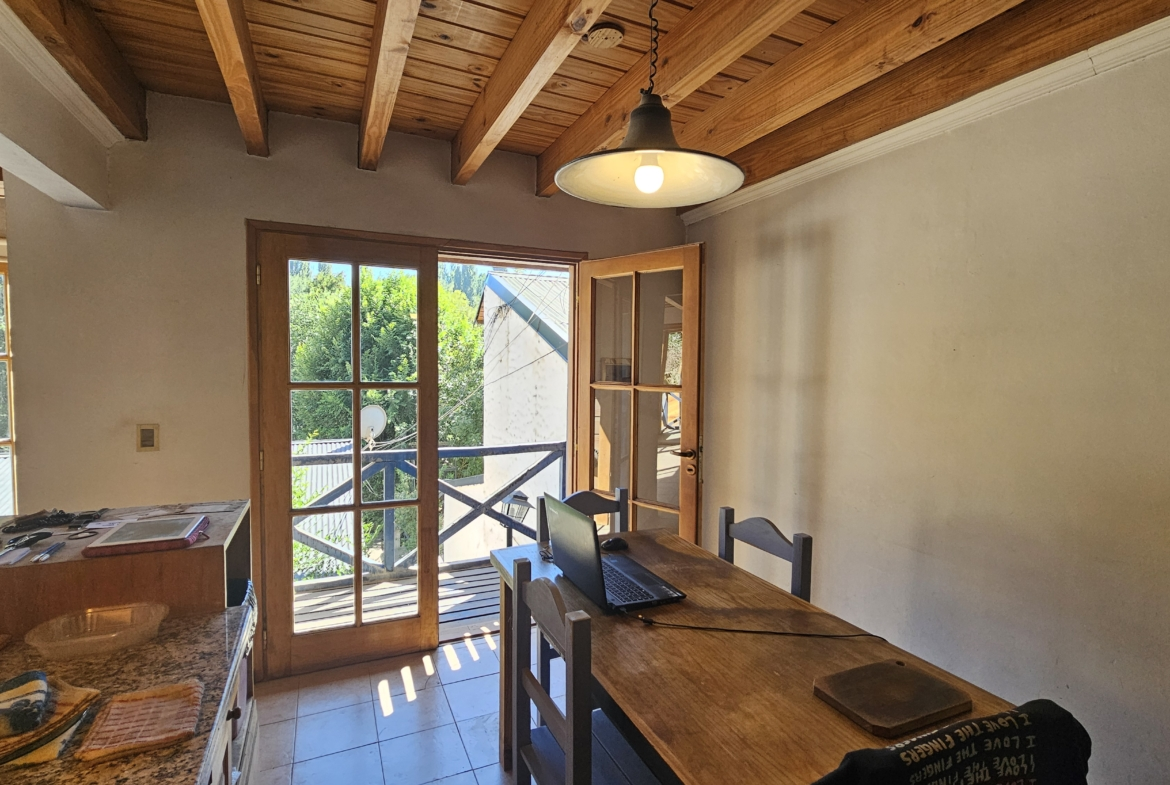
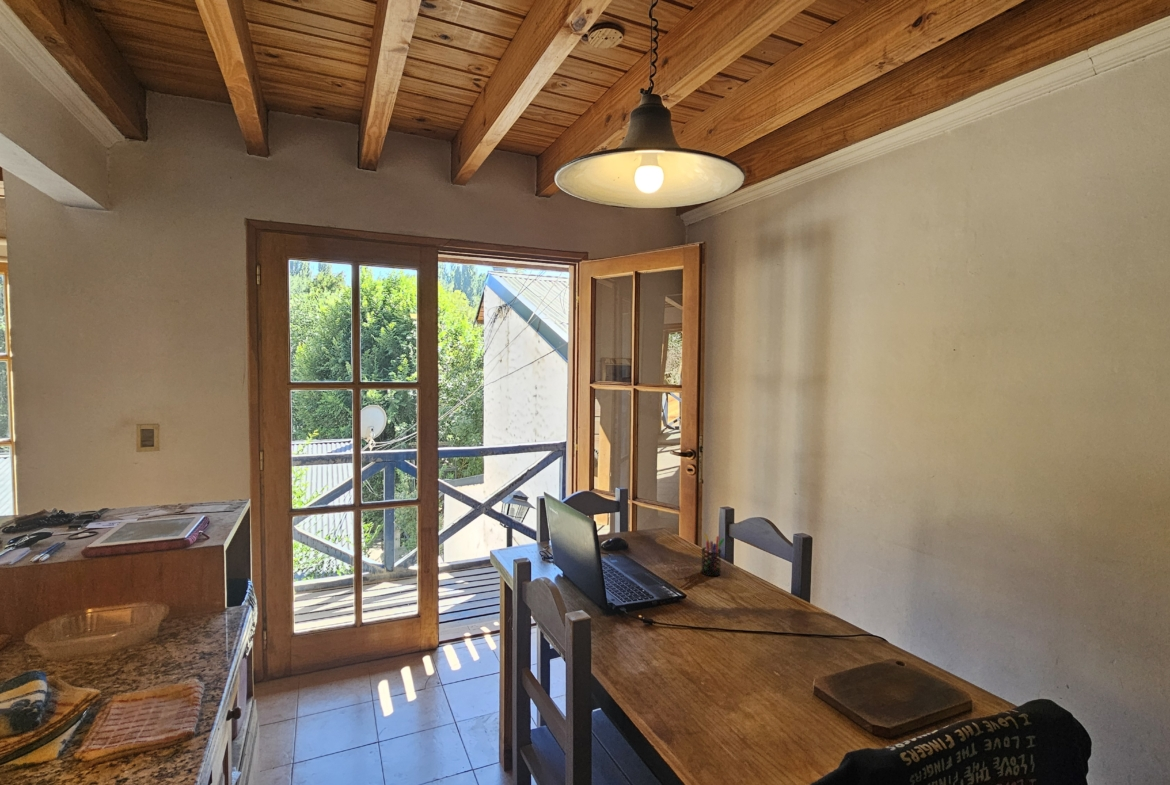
+ pen holder [700,533,725,577]
